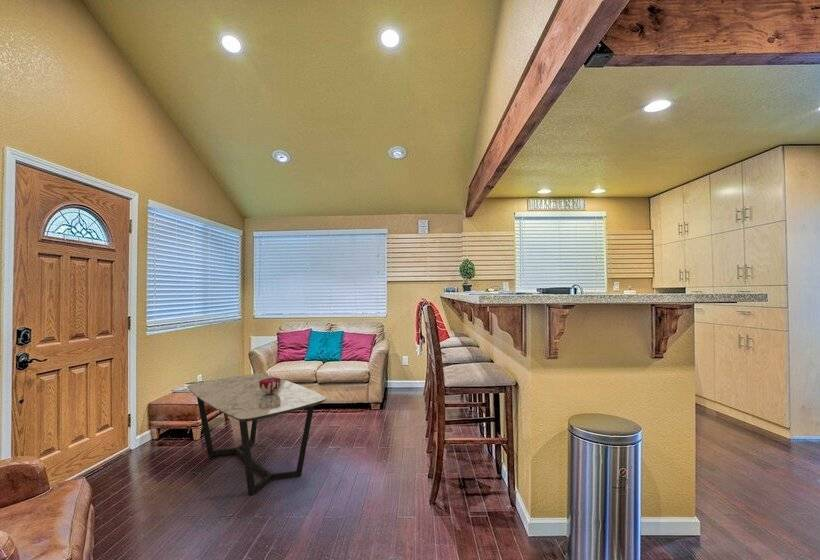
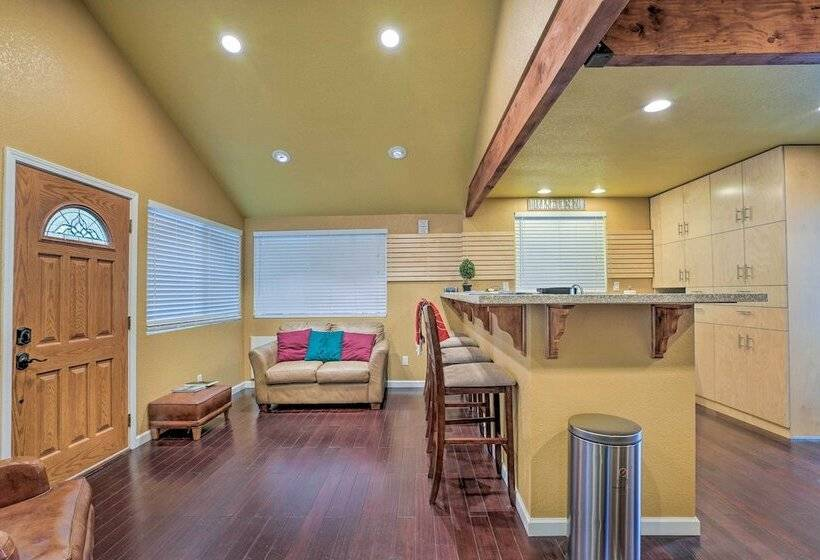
- coffee table [187,373,328,496]
- decorative bowl [259,377,281,394]
